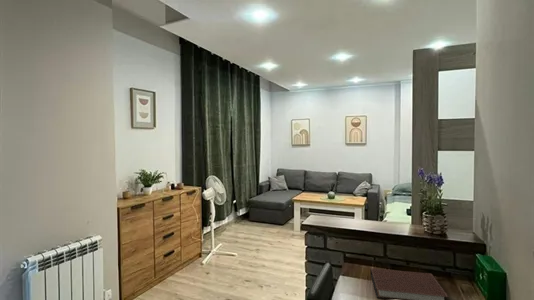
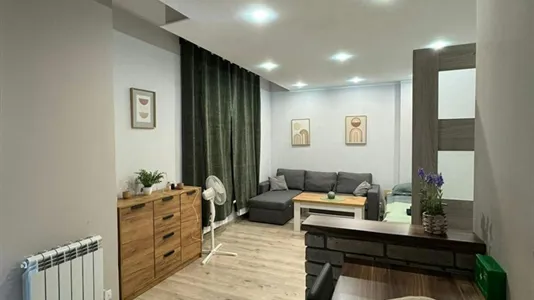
- notebook [369,267,450,300]
